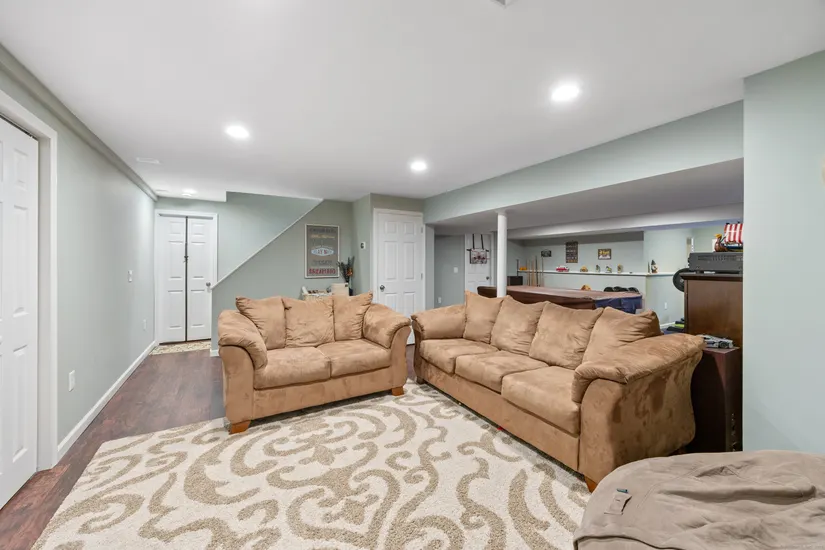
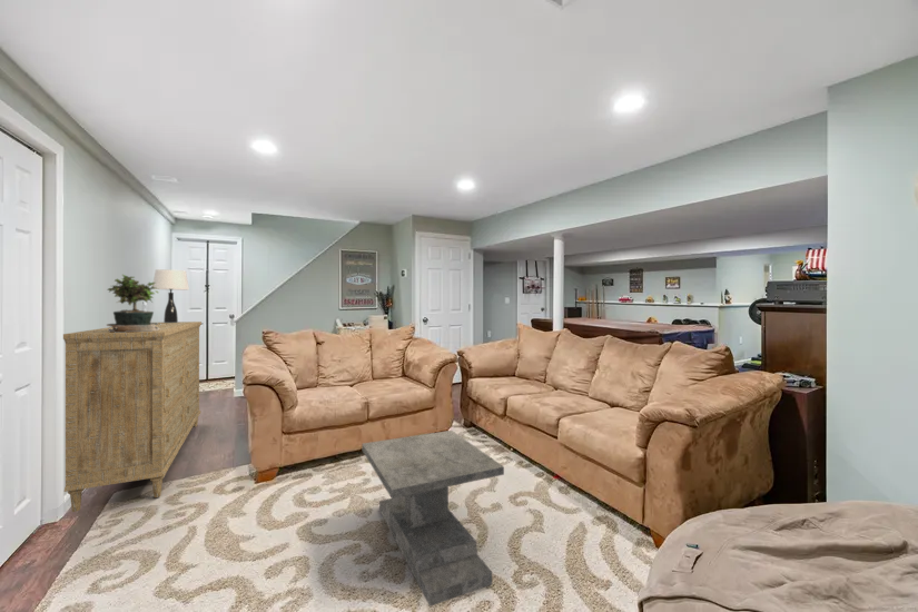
+ dresser [62,320,203,513]
+ potted plant [106,274,161,333]
+ coffee table [362,430,505,608]
+ table lamp [151,268,190,323]
